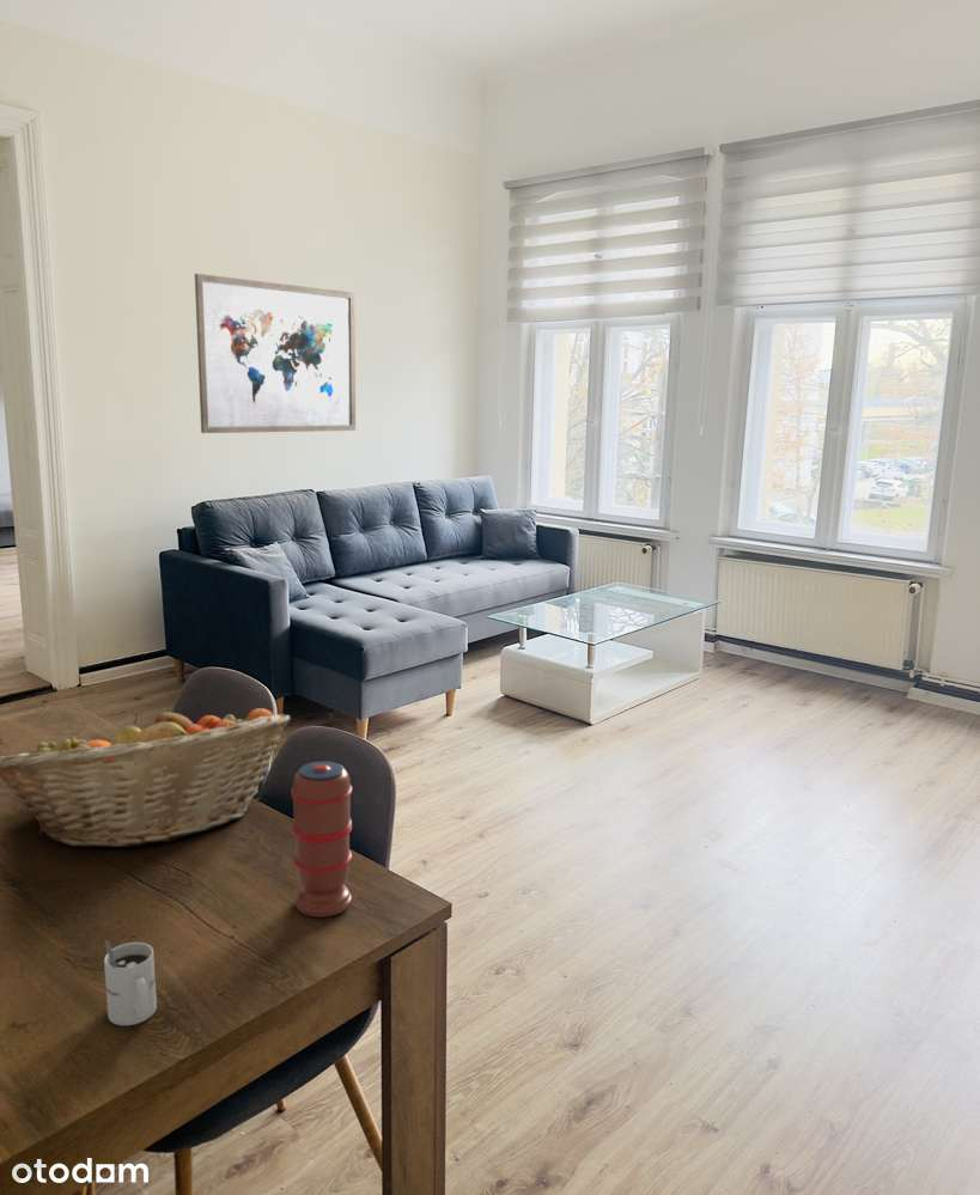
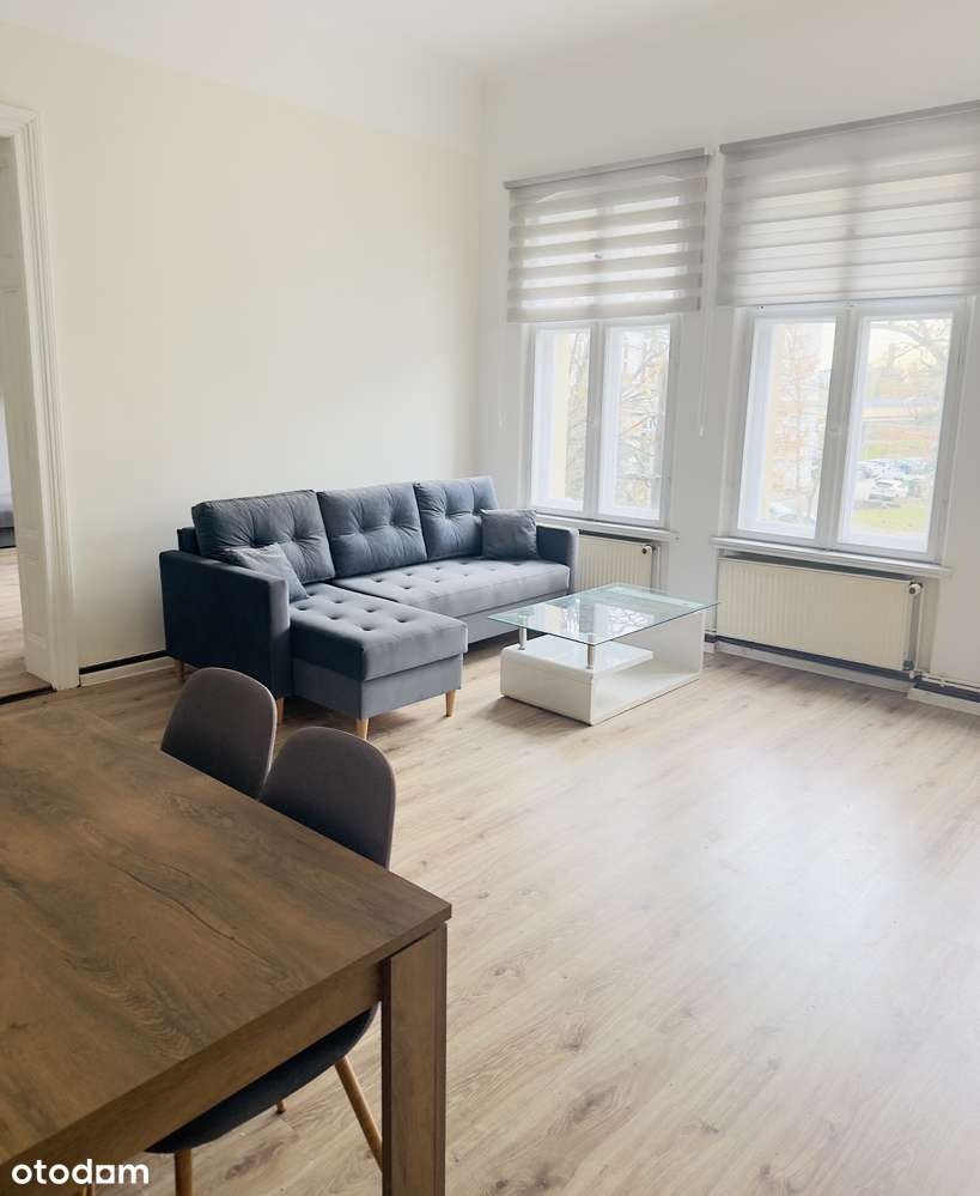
- fruit basket [0,707,291,848]
- spice grinder [290,761,353,919]
- mug [103,939,158,1026]
- wall art [194,273,357,434]
